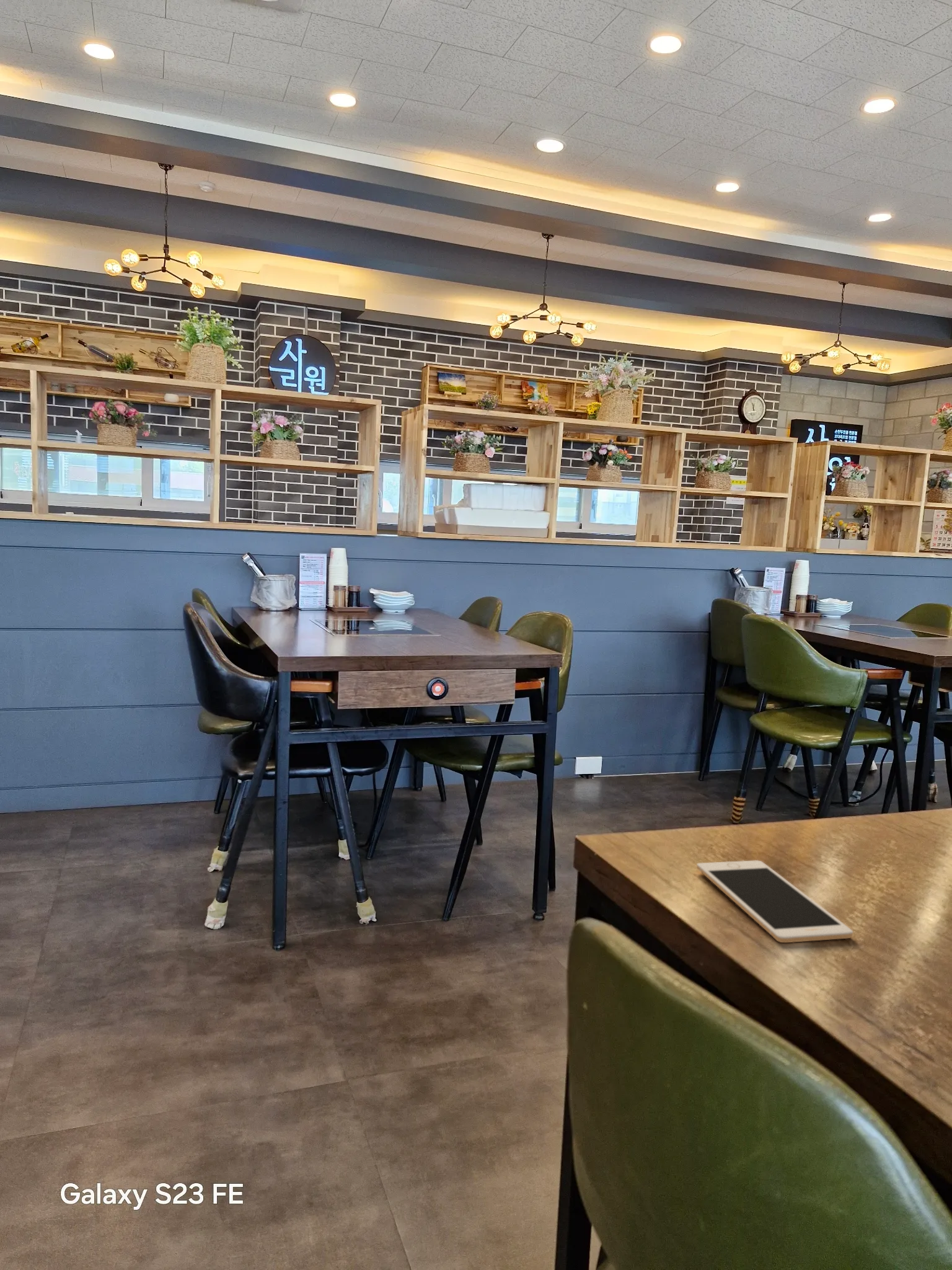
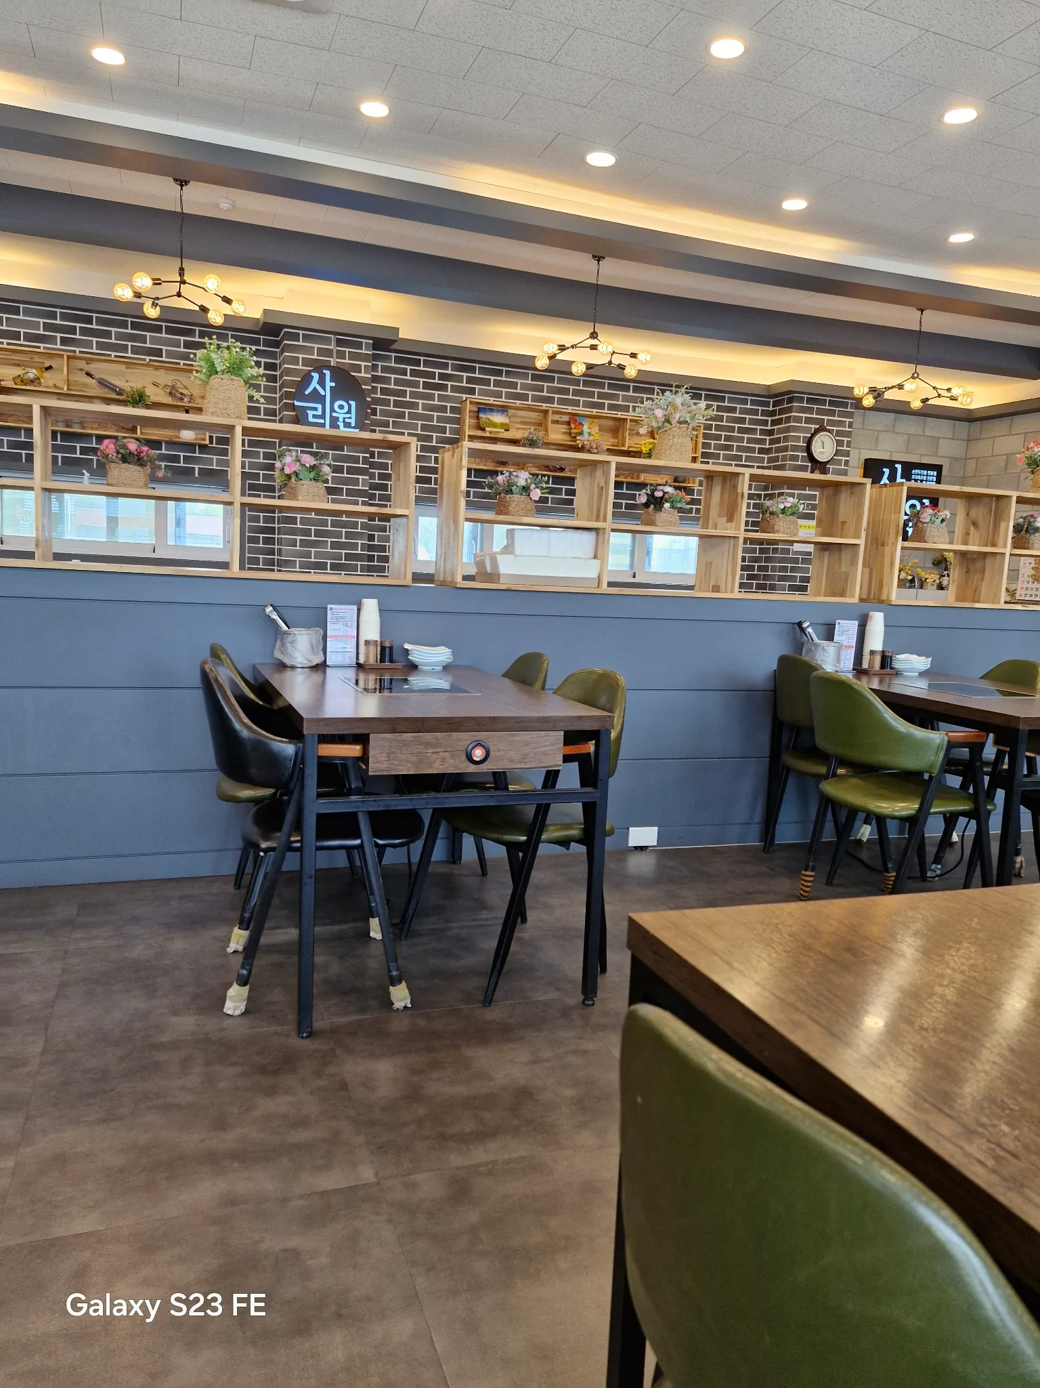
- cell phone [696,859,853,943]
